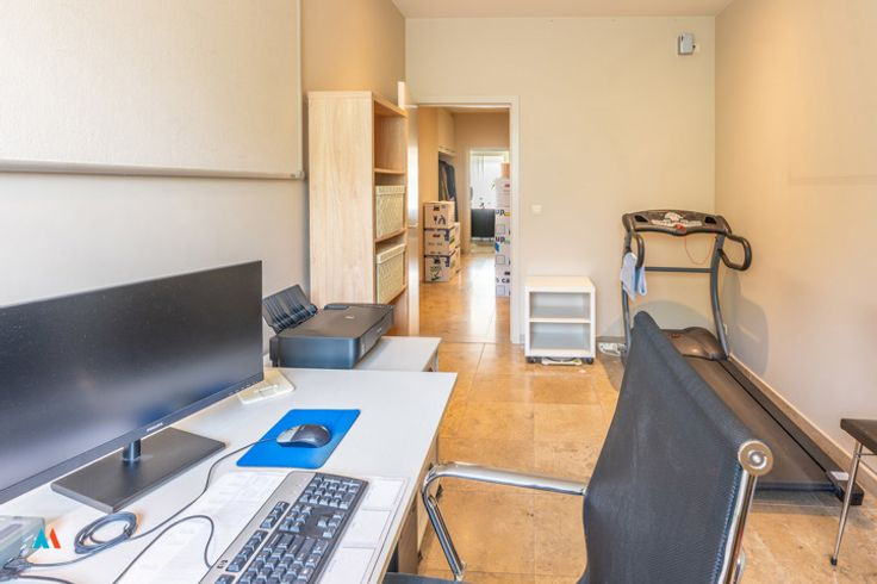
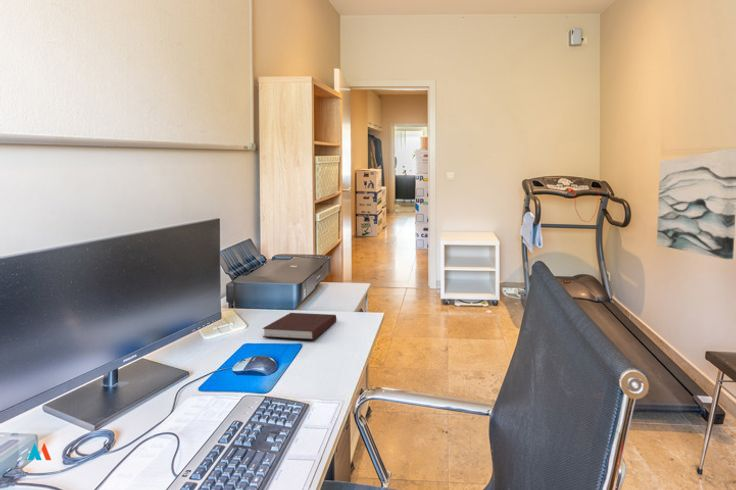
+ notebook [262,312,337,341]
+ wall art [656,148,736,260]
